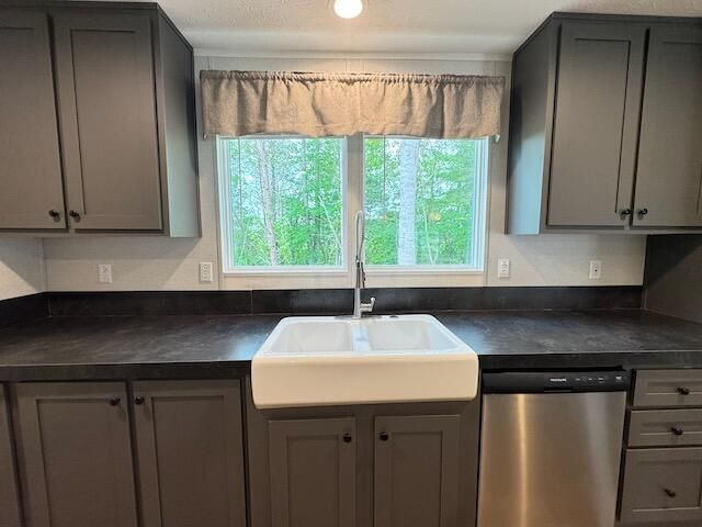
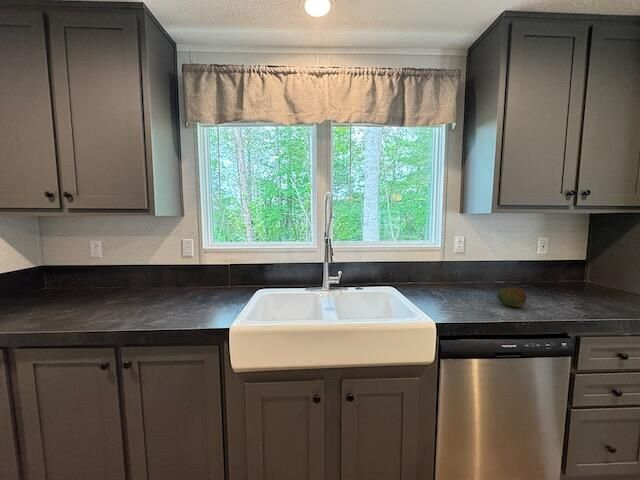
+ fruit [496,286,527,308]
